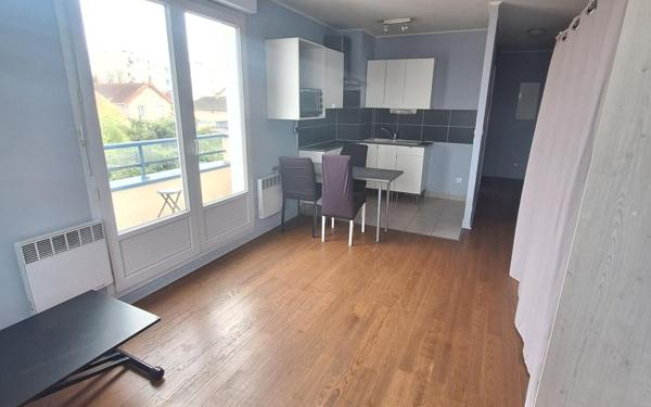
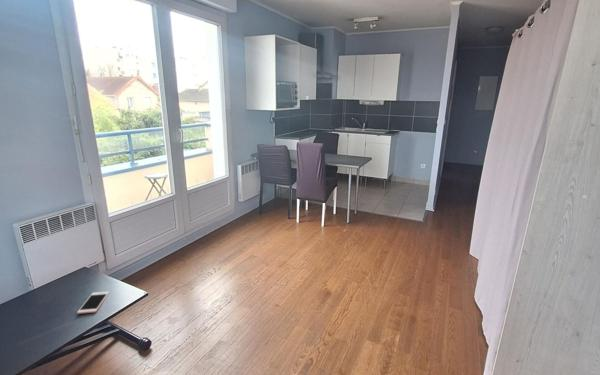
+ cell phone [76,290,111,315]
